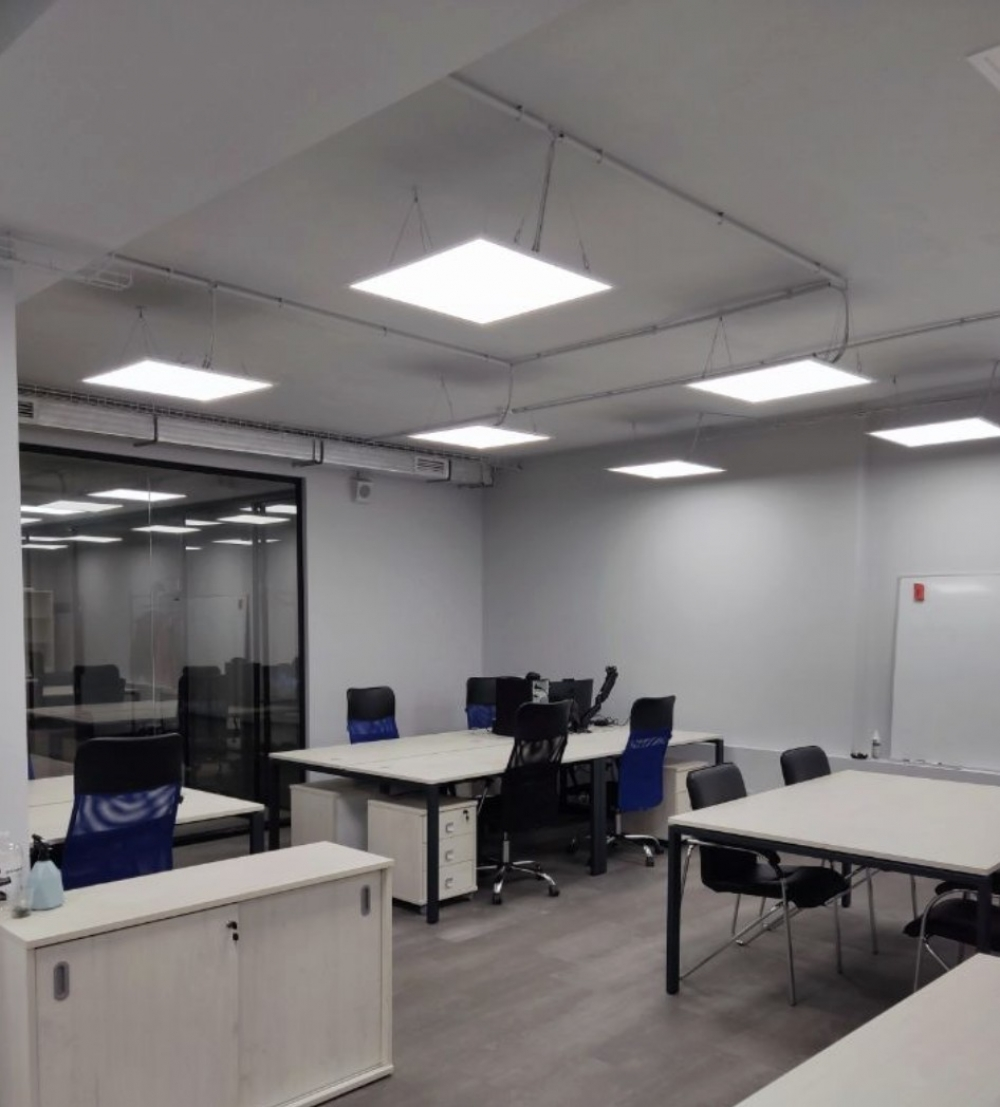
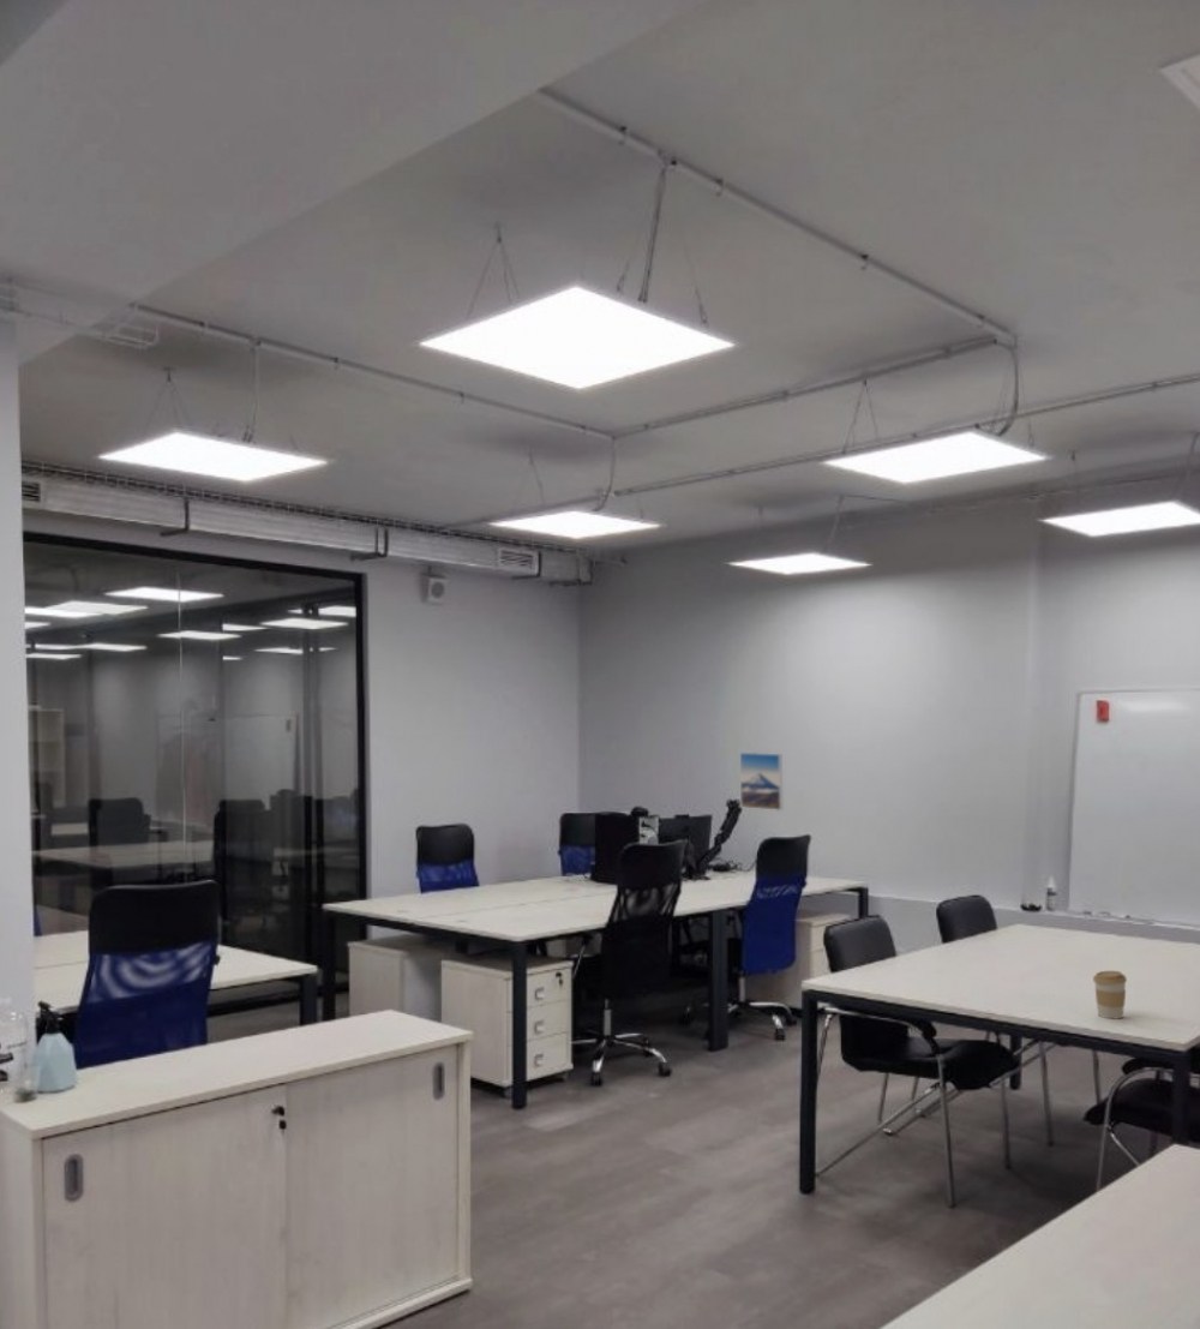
+ coffee cup [1092,970,1128,1020]
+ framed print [739,752,784,812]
